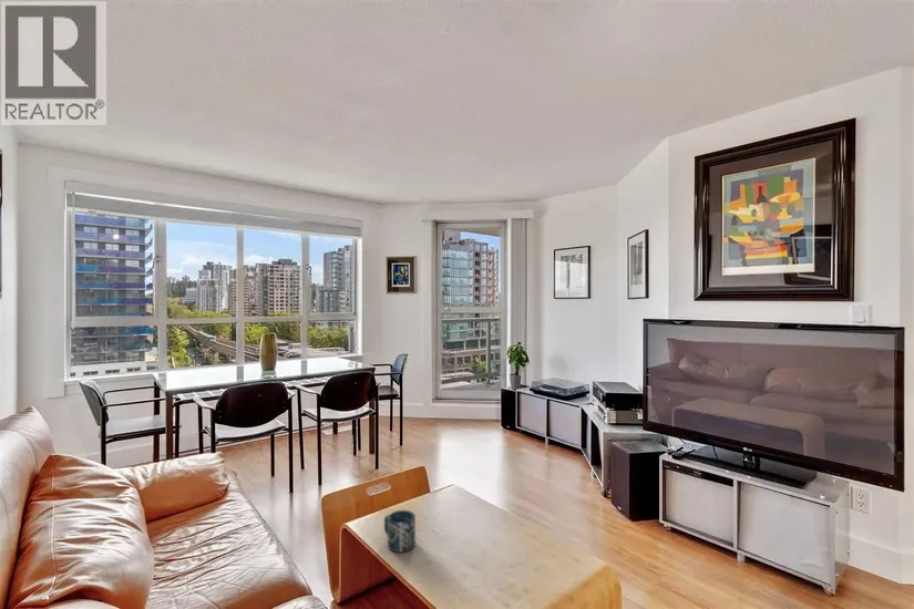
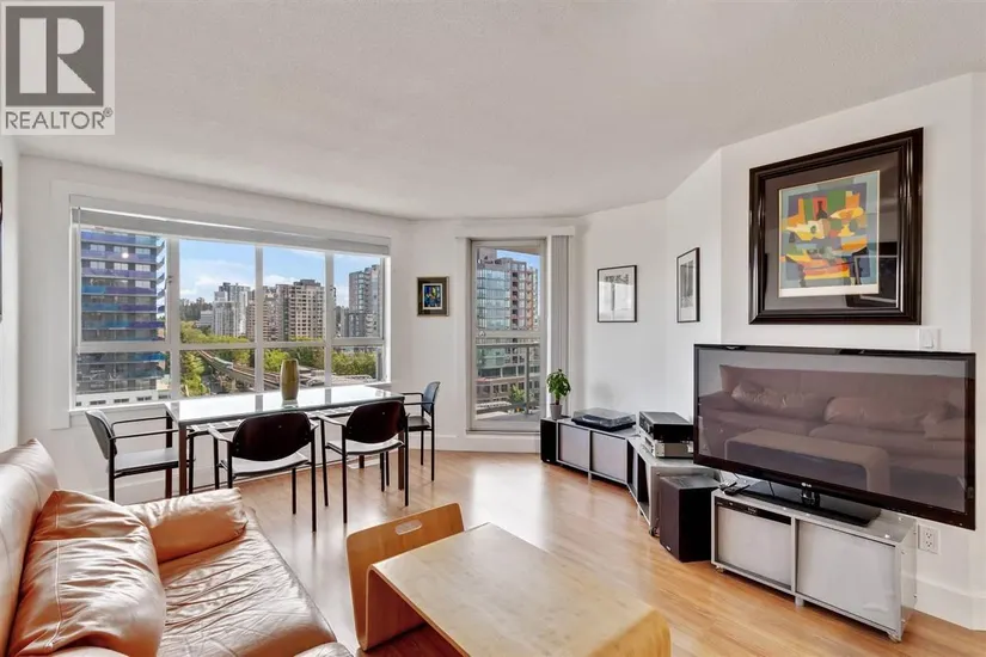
- cup [383,509,417,554]
